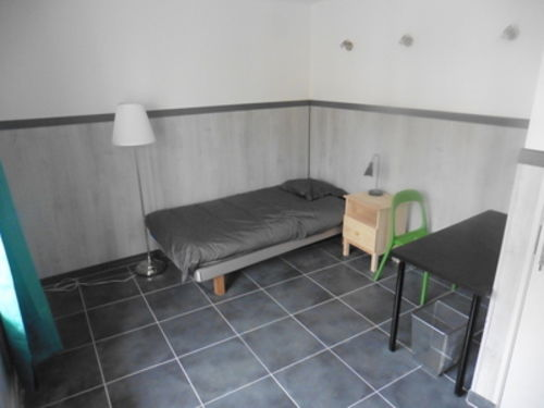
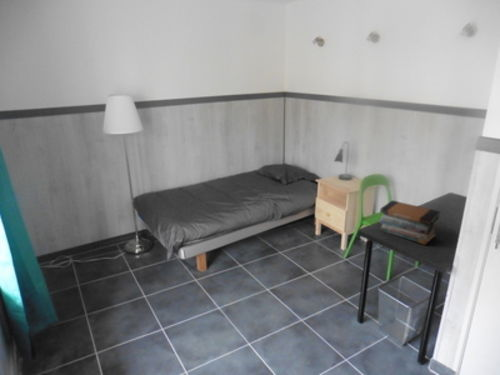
+ book stack [379,199,442,246]
